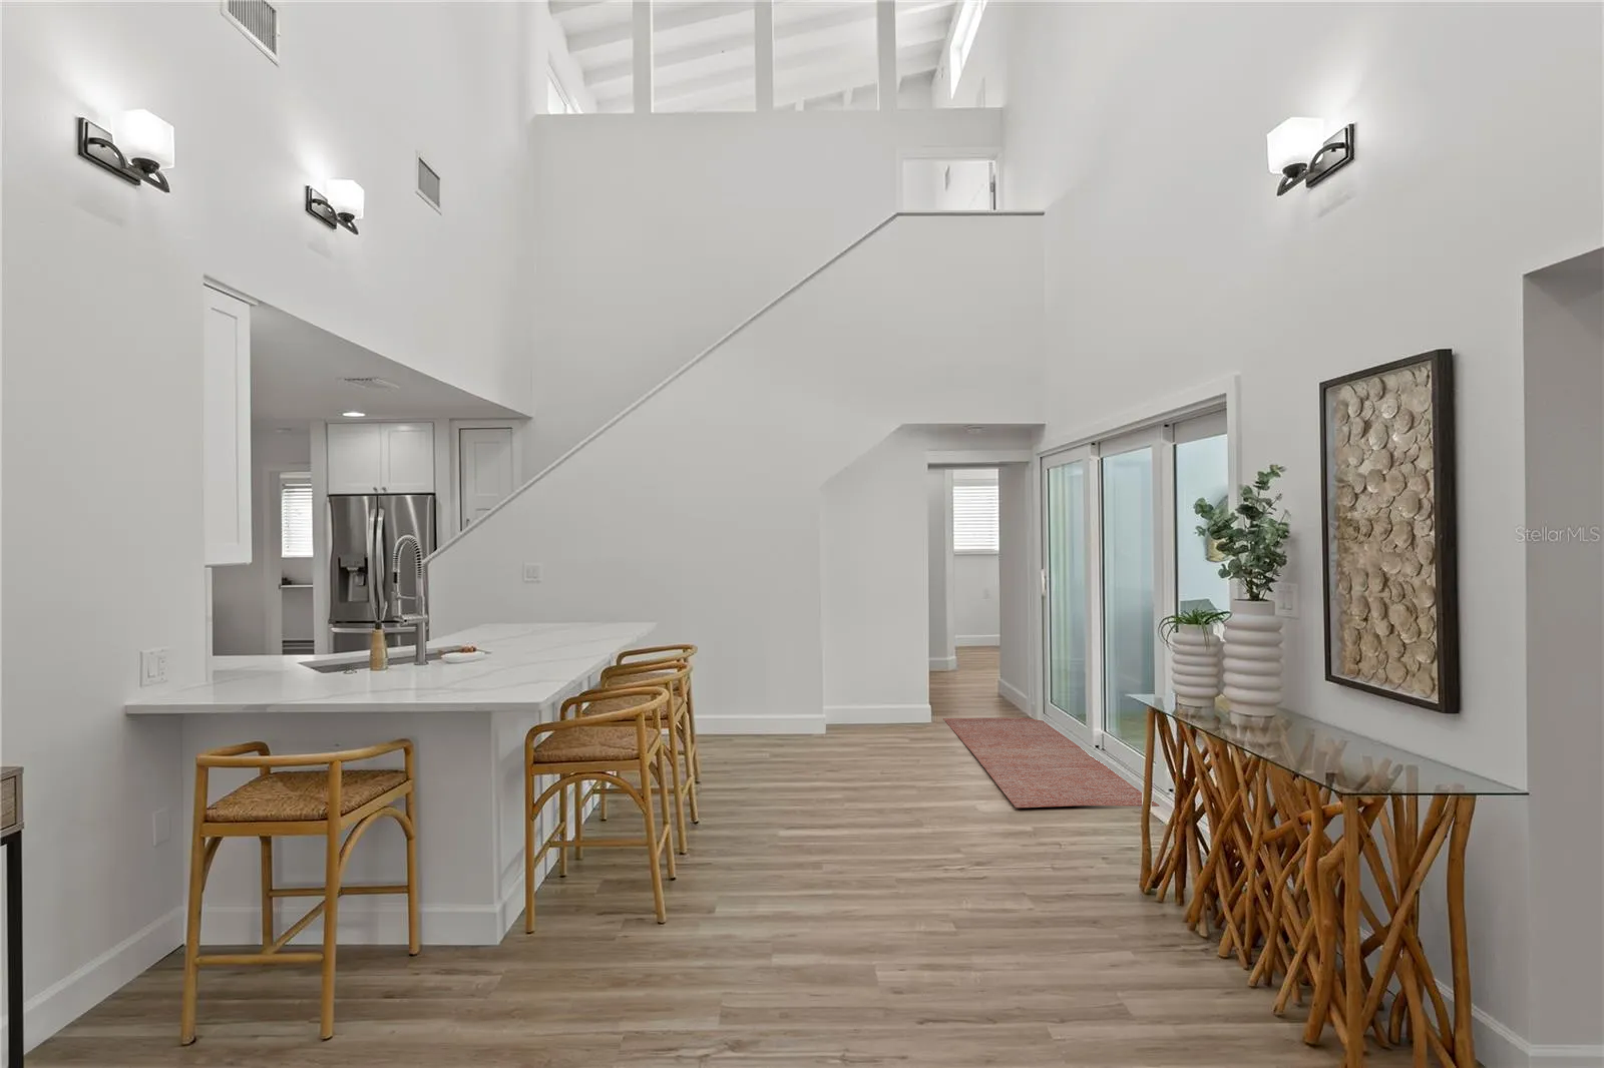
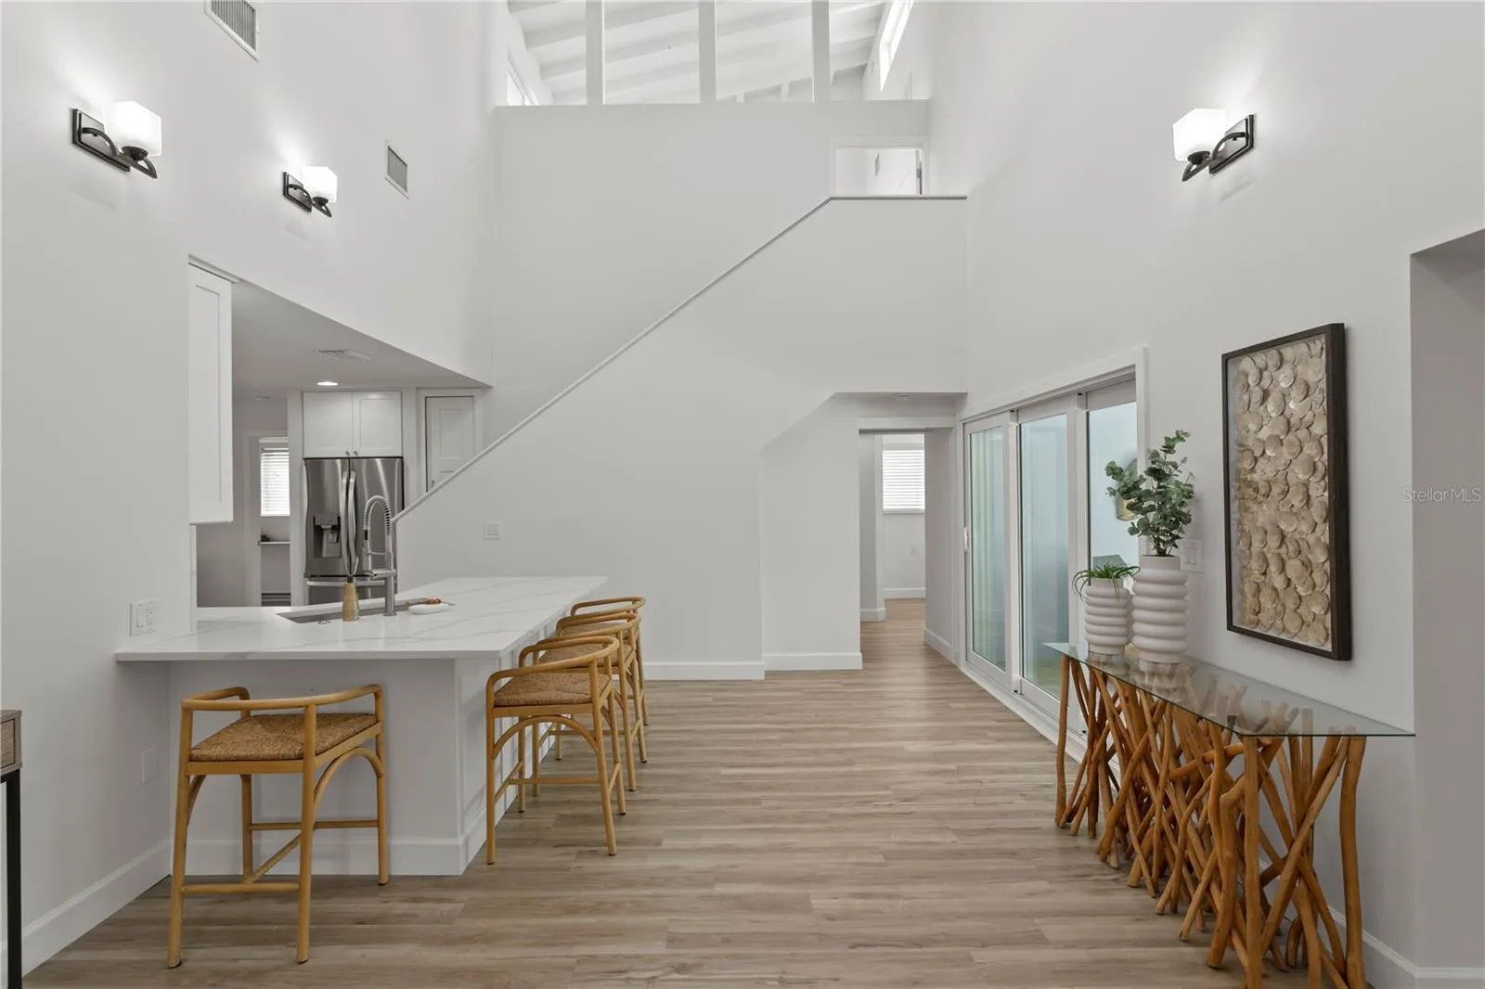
- rug [942,716,1160,808]
